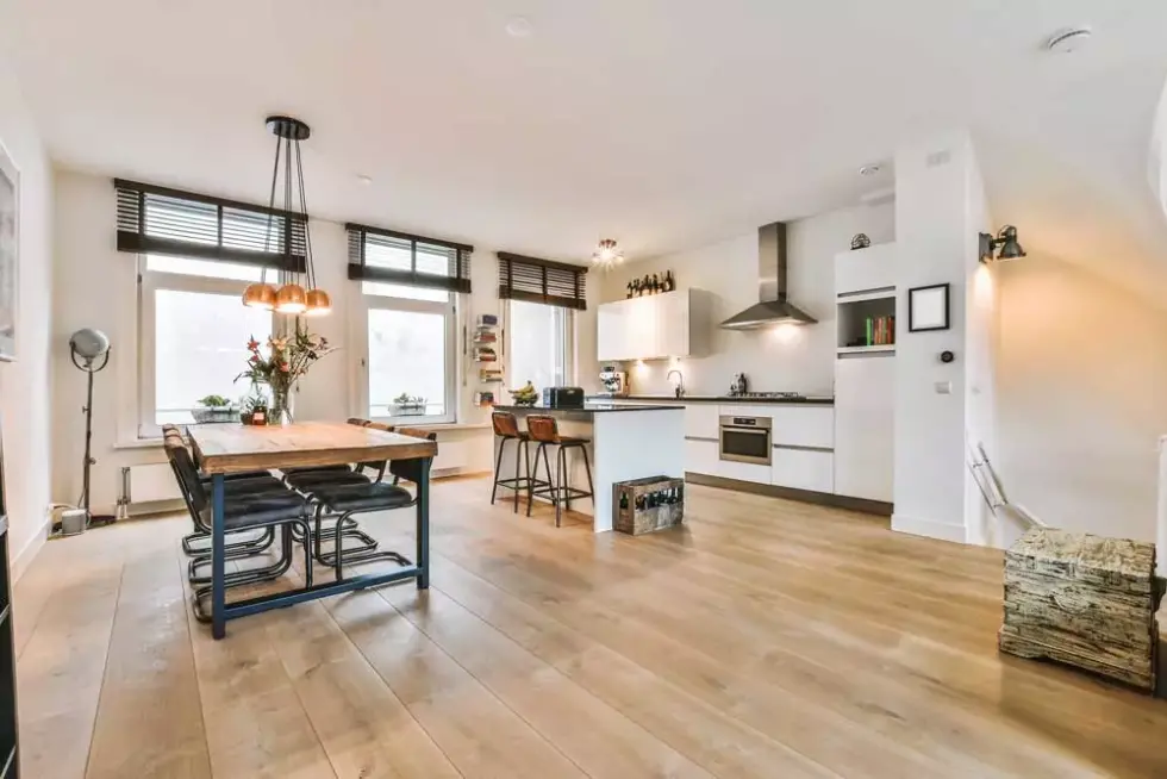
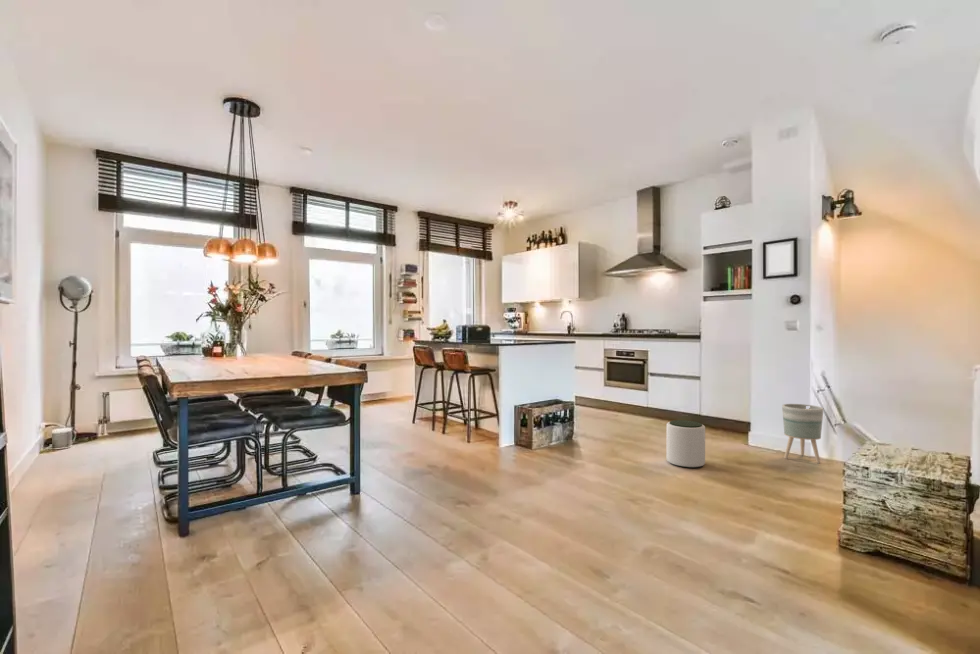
+ plant pot [665,419,706,469]
+ planter [781,403,825,464]
